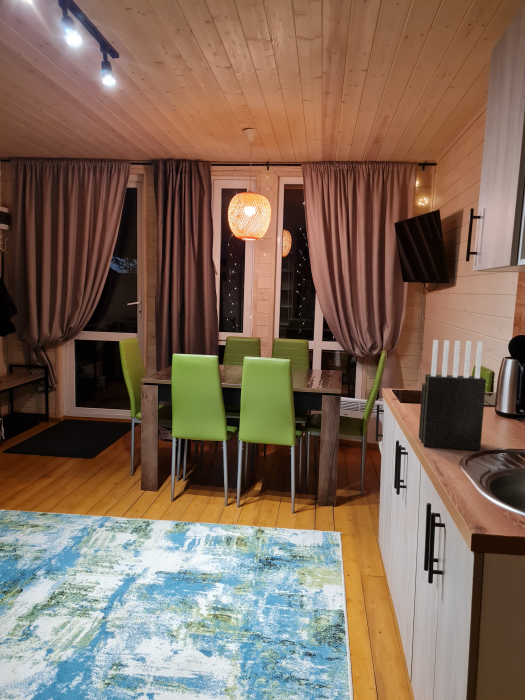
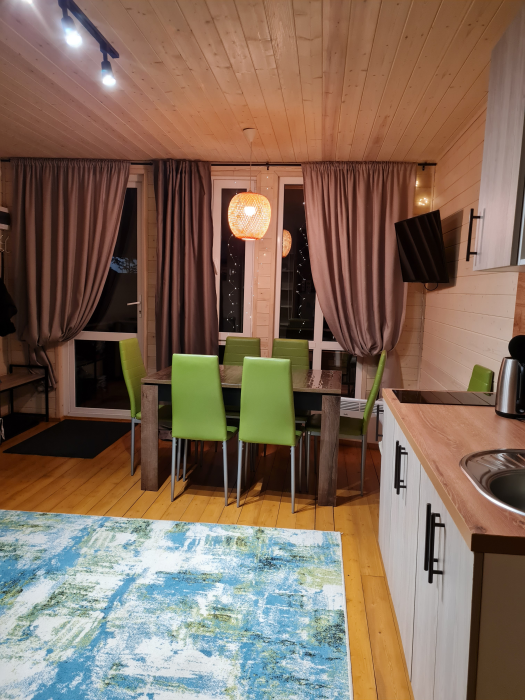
- knife block [418,339,487,452]
